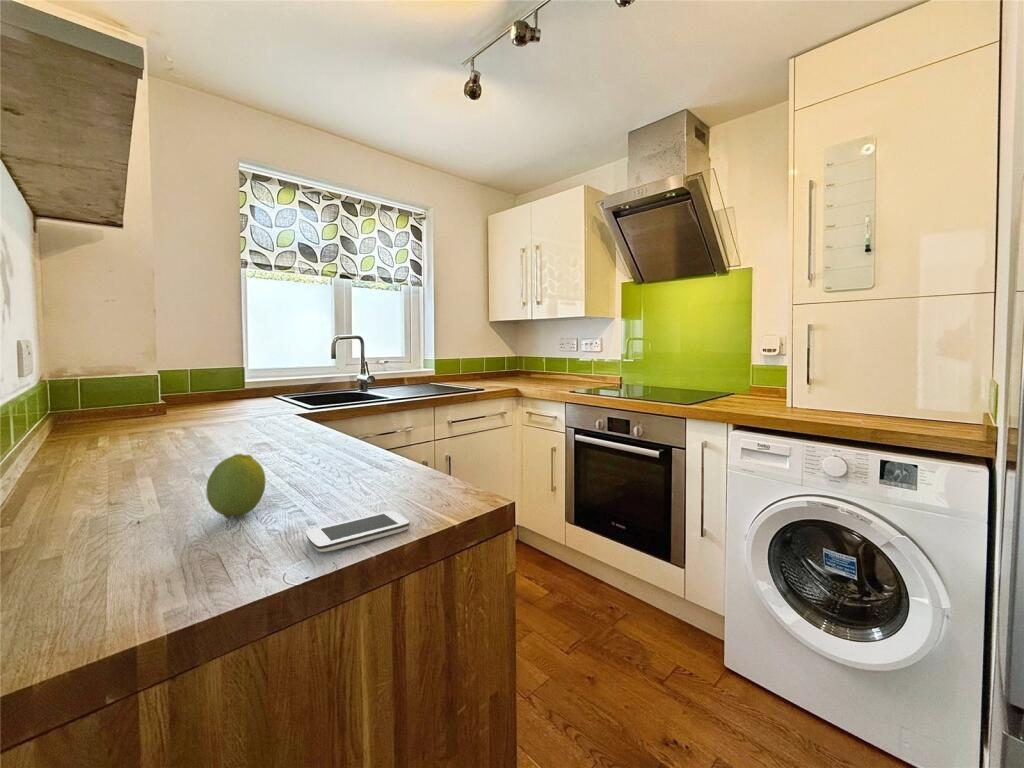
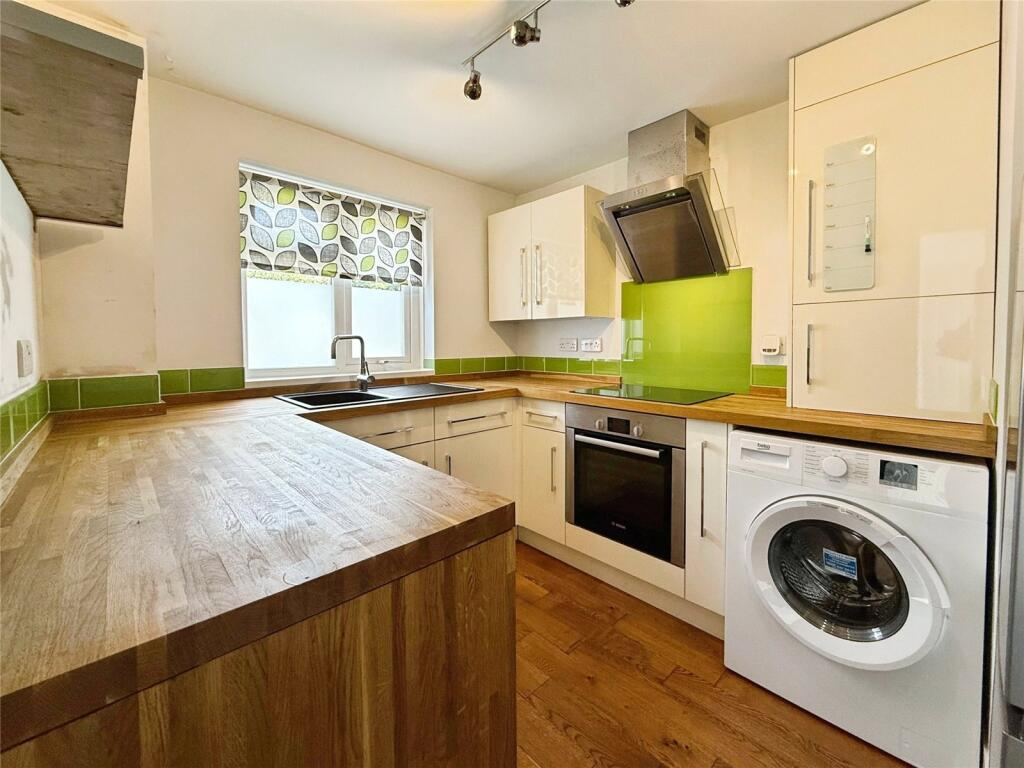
- smartphone [305,510,411,553]
- fruit [205,452,267,519]
